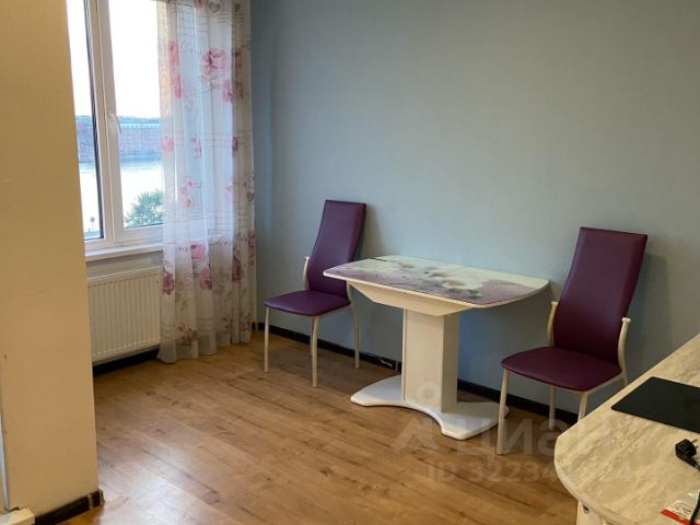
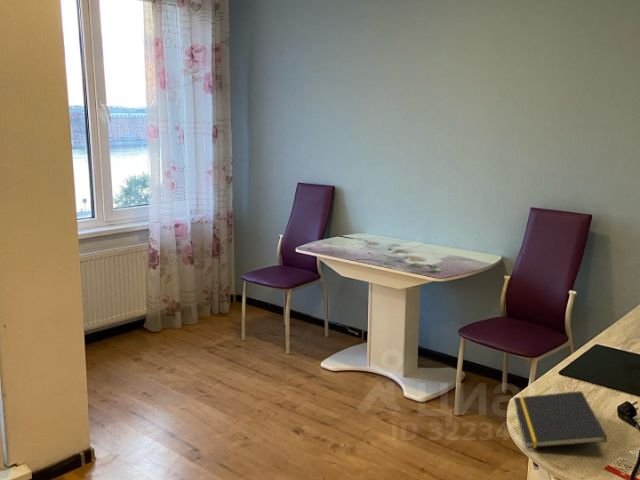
+ notepad [513,390,608,449]
